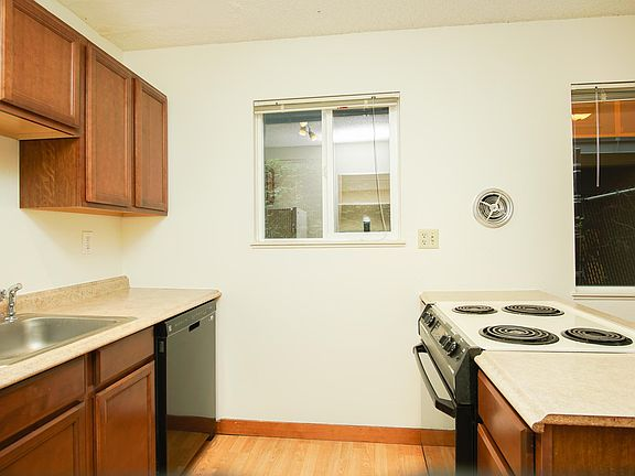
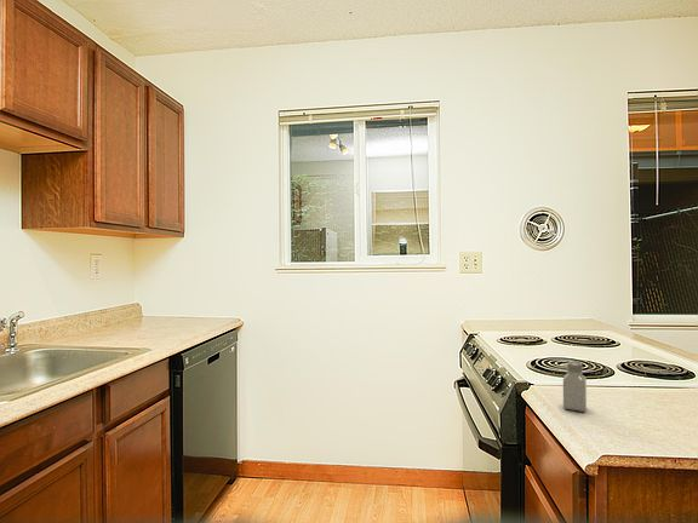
+ saltshaker [562,361,588,413]
